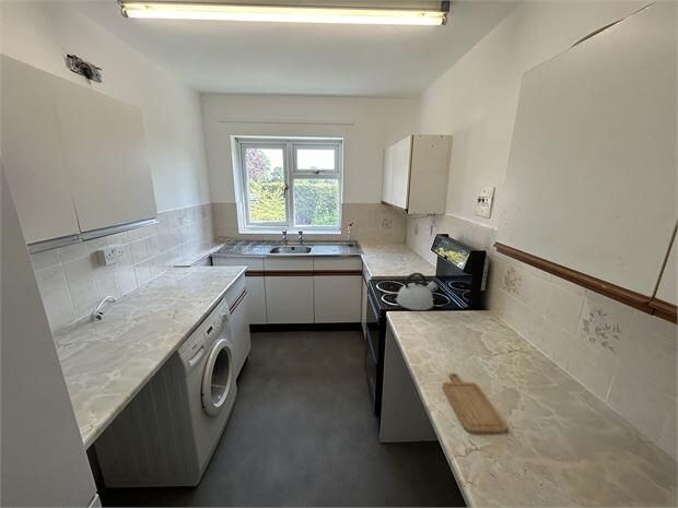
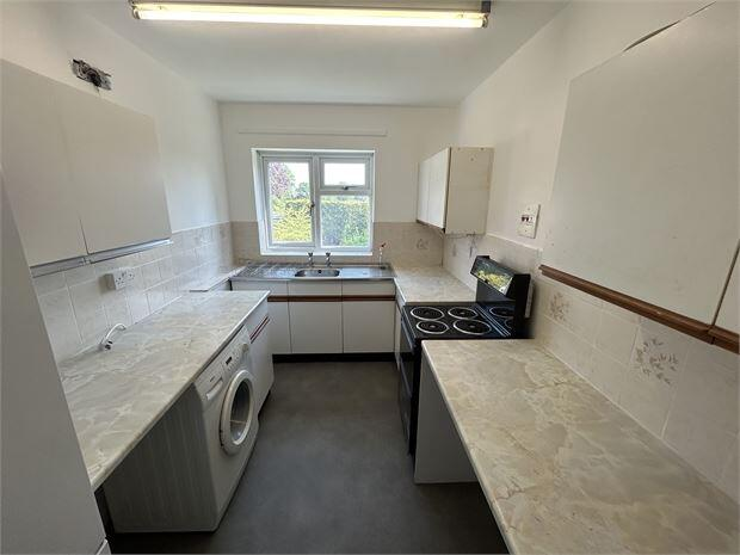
- kettle [395,272,437,311]
- chopping board [442,373,507,434]
